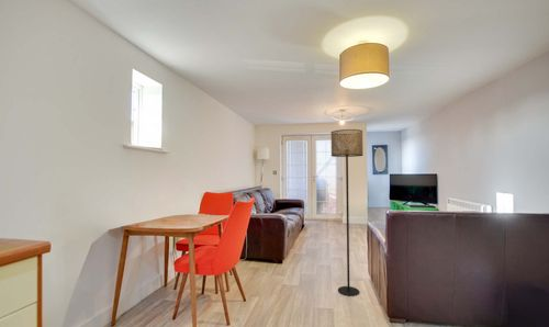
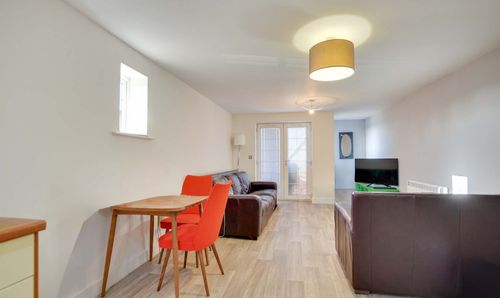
- floor lamp [330,128,365,297]
